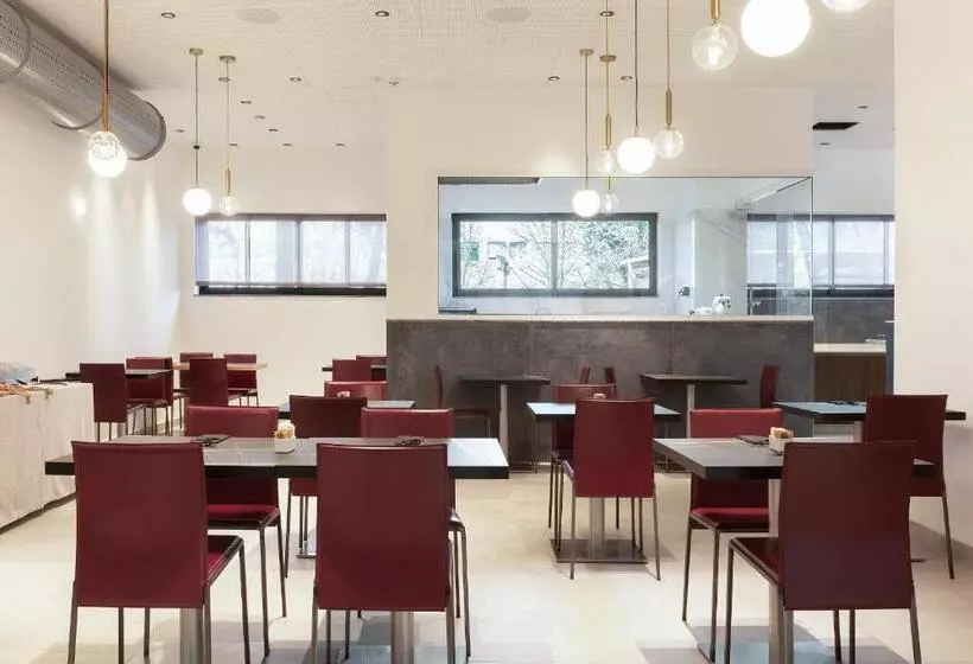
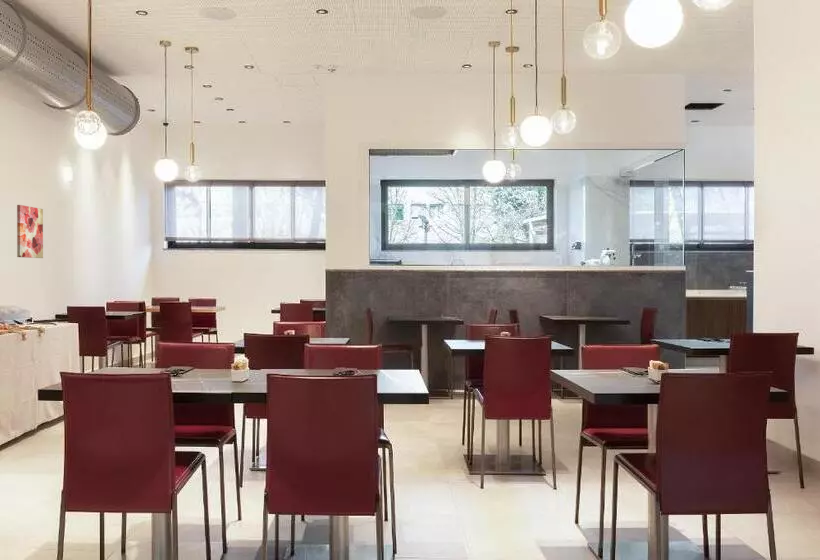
+ wall art [16,204,44,259]
